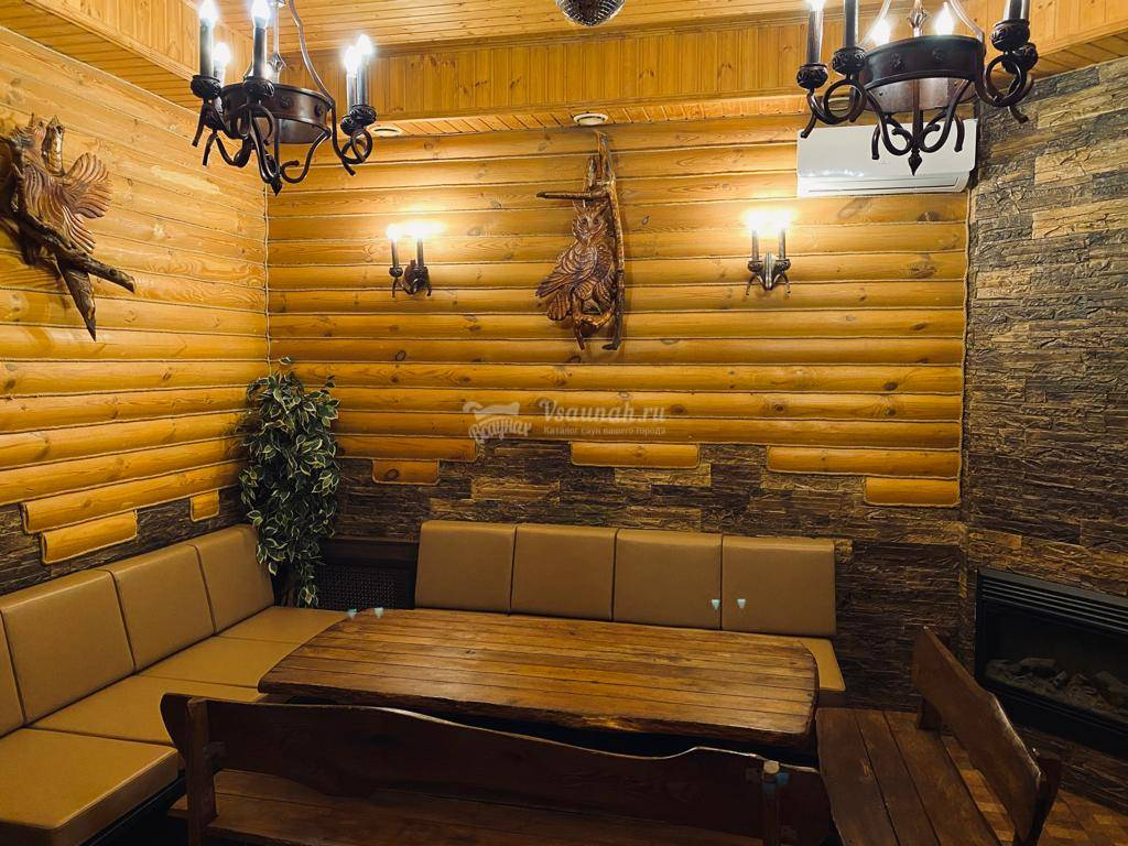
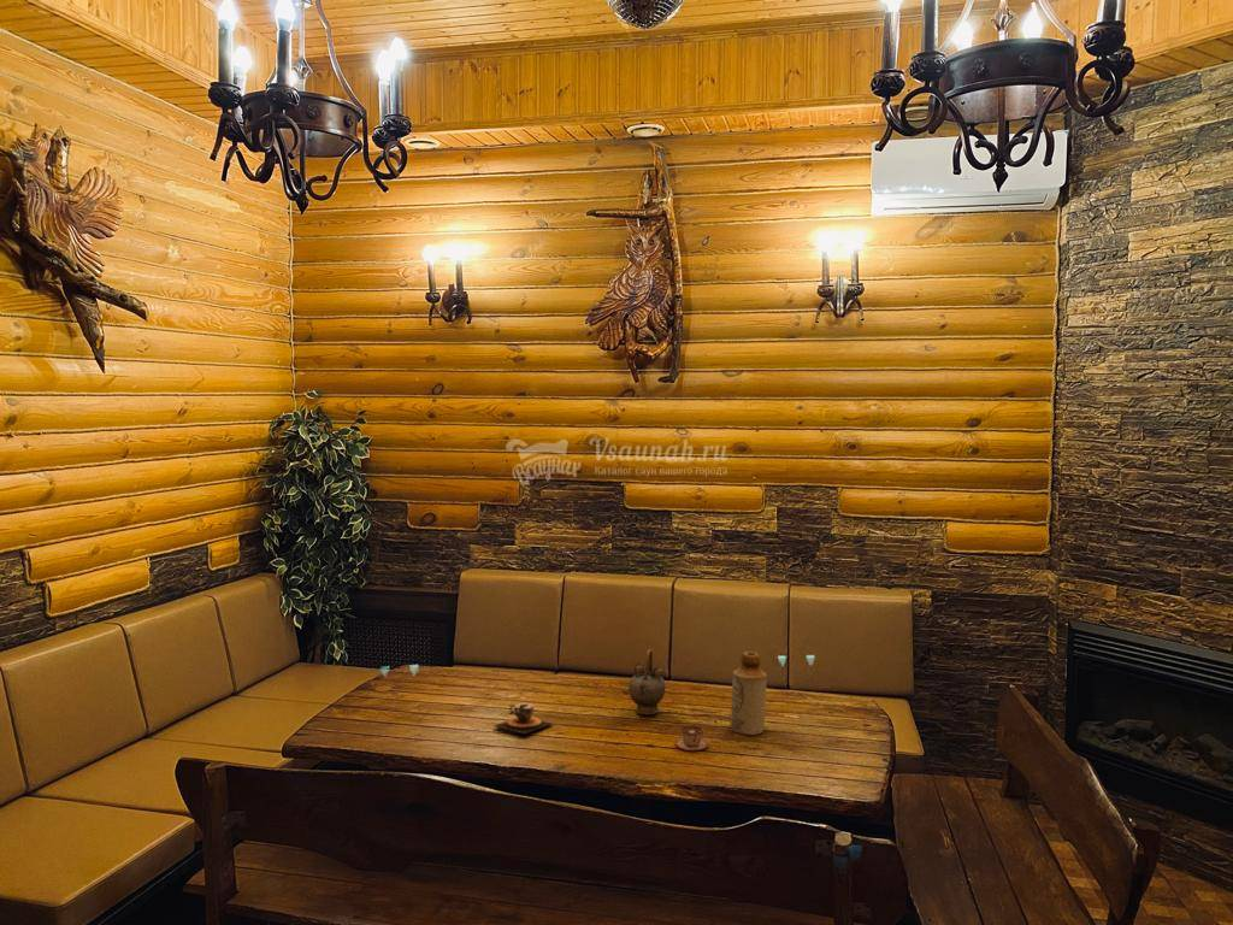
+ teacup [492,702,553,735]
+ bottle [730,650,768,736]
+ teapot [627,648,667,715]
+ teacup [674,724,709,752]
